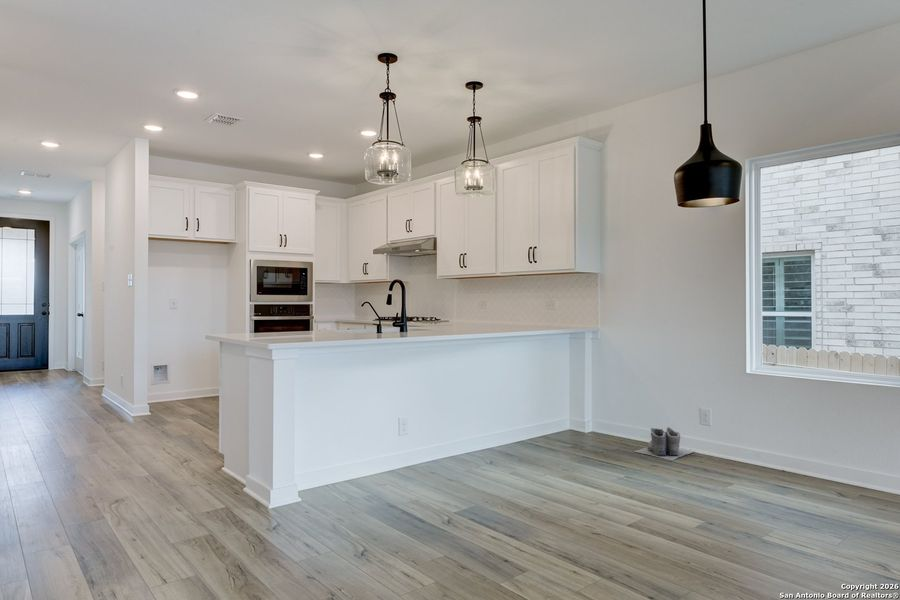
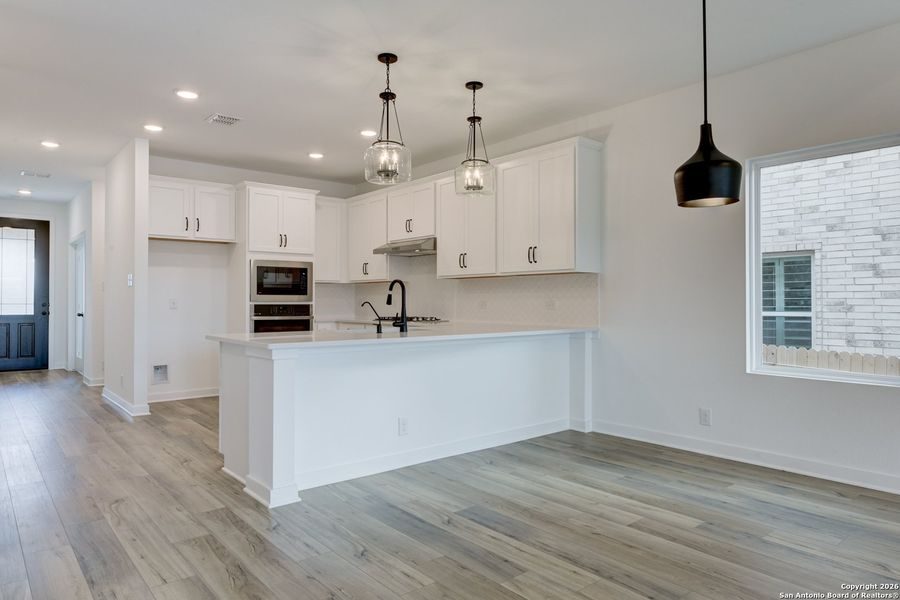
- boots [633,426,695,461]
